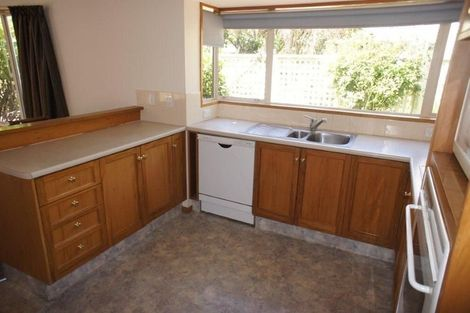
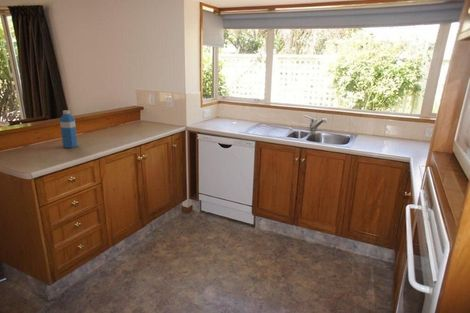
+ water bottle [59,110,78,149]
